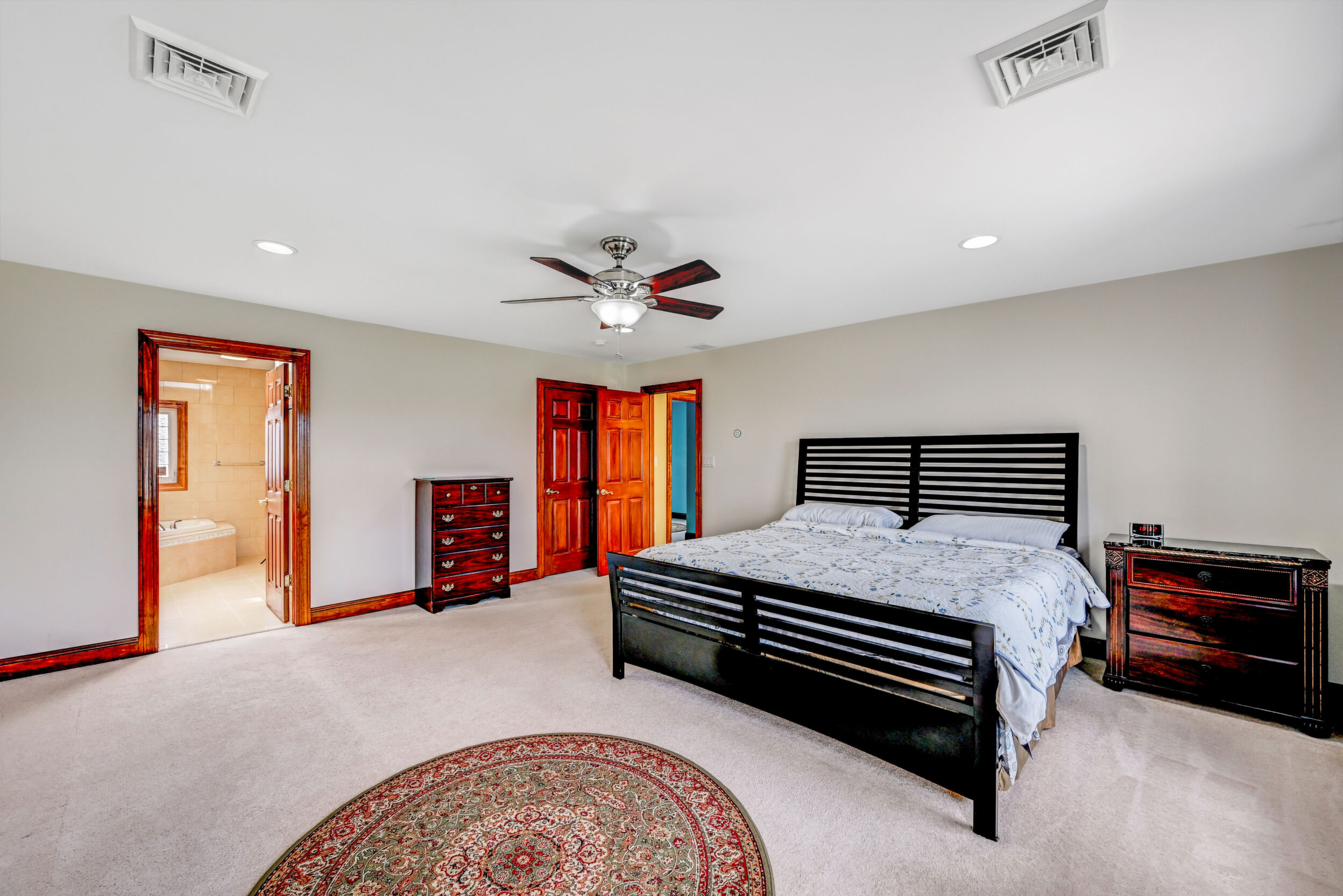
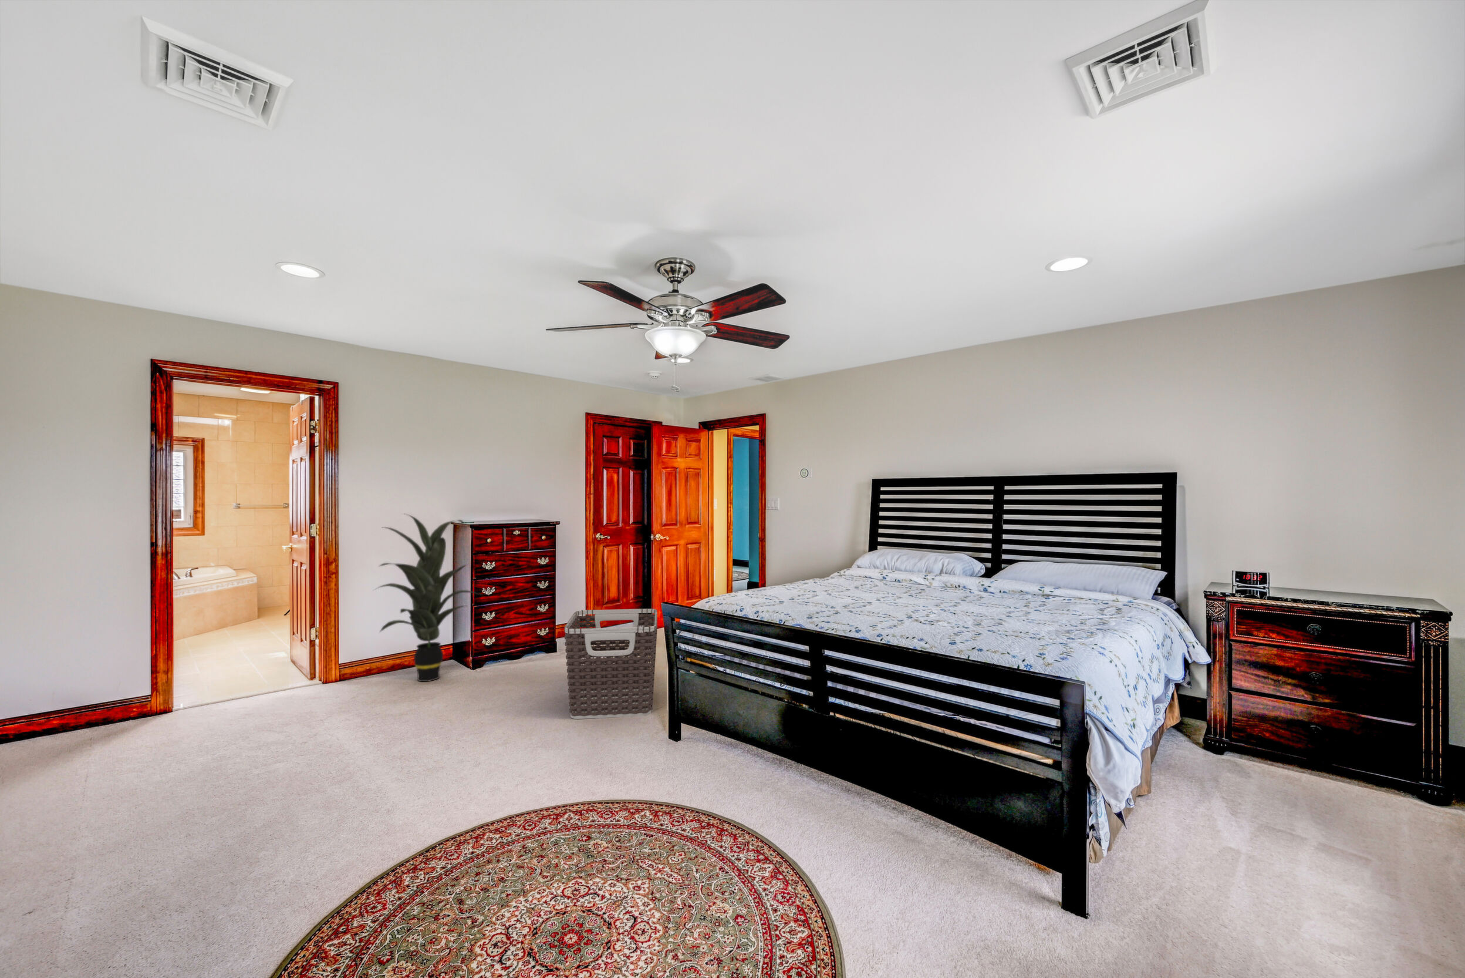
+ clothes hamper [564,608,658,719]
+ indoor plant [373,513,482,682]
